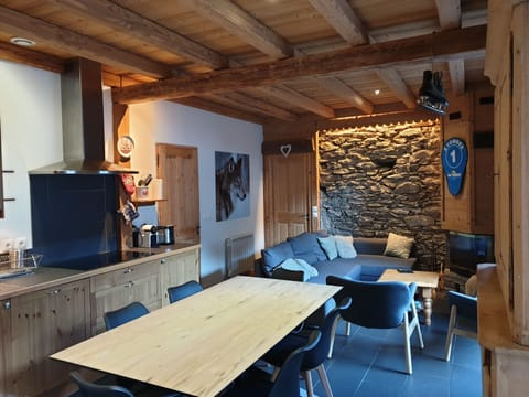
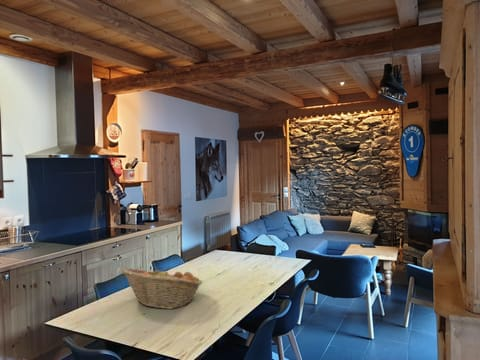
+ fruit basket [120,266,204,310]
